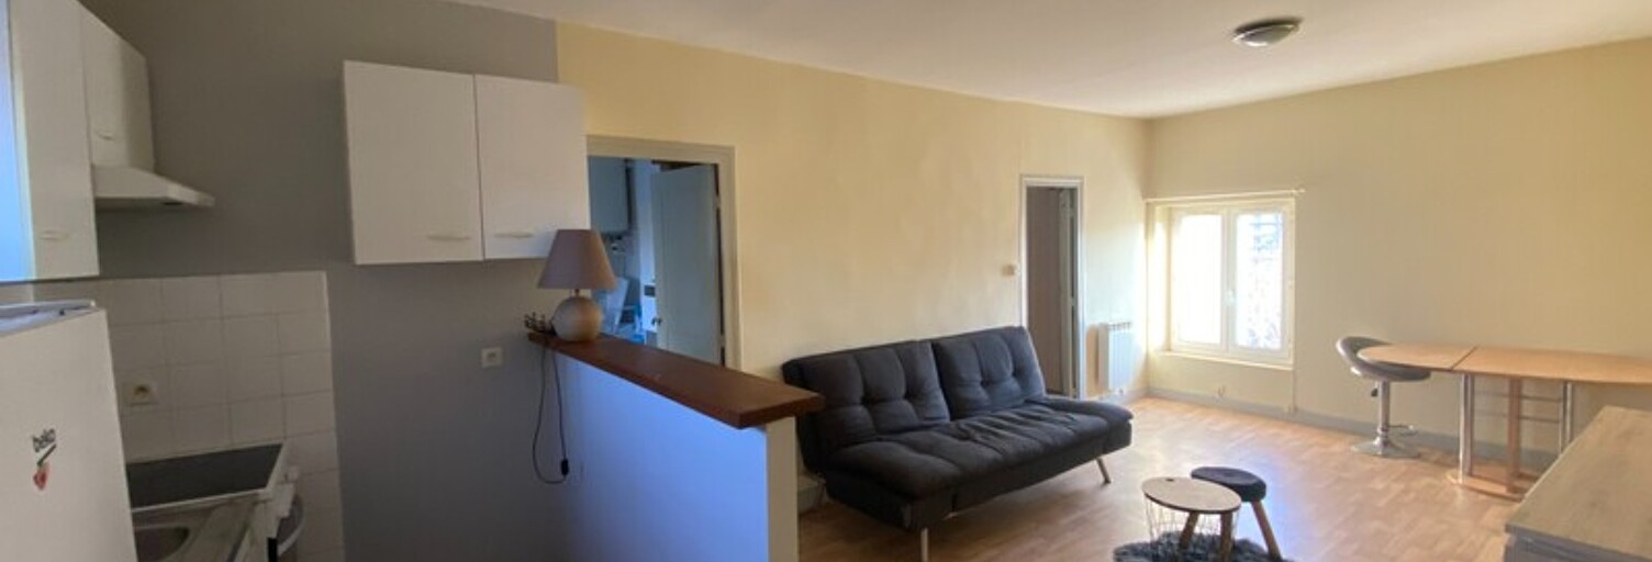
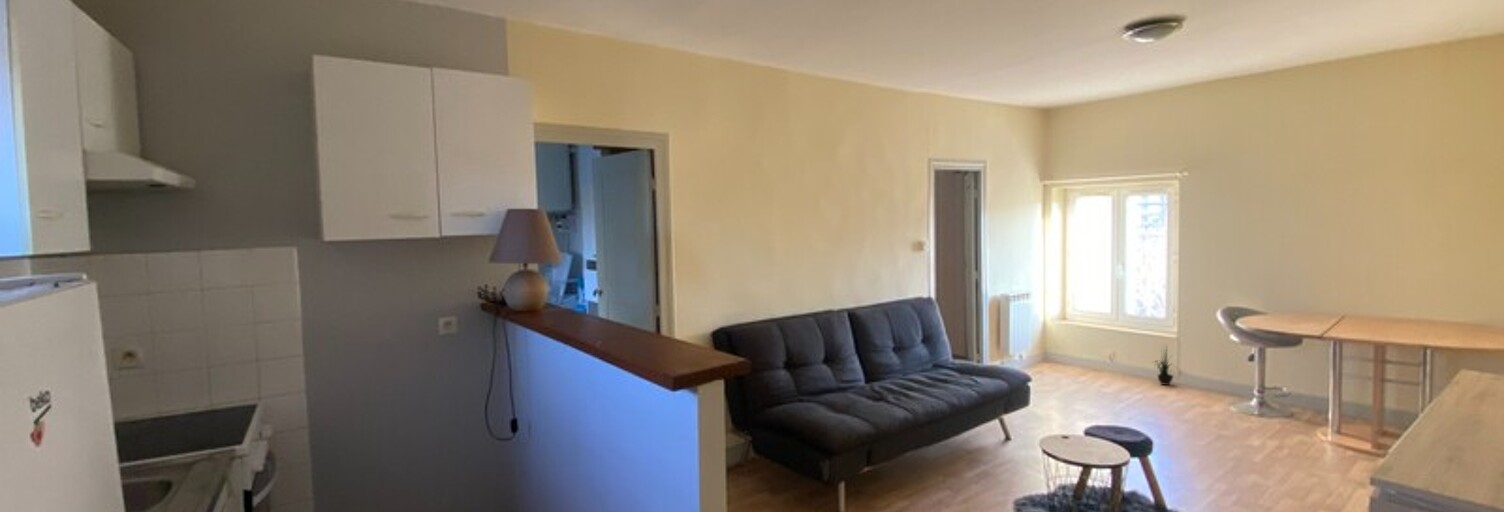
+ potted plant [1150,344,1177,386]
